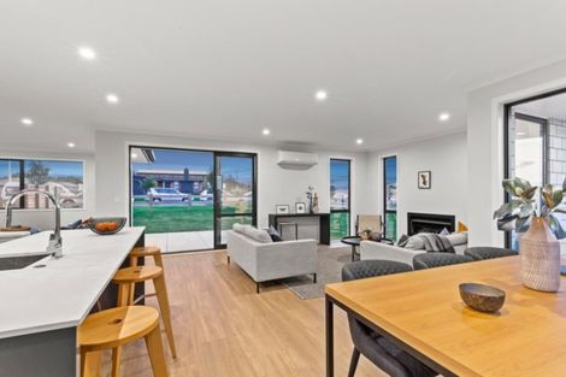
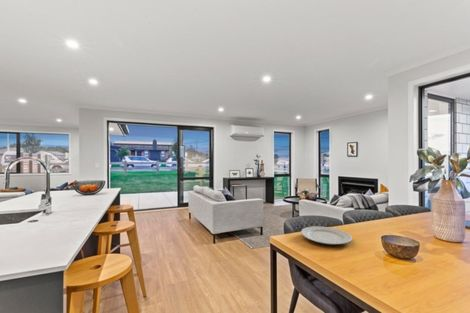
+ chinaware [300,225,353,246]
